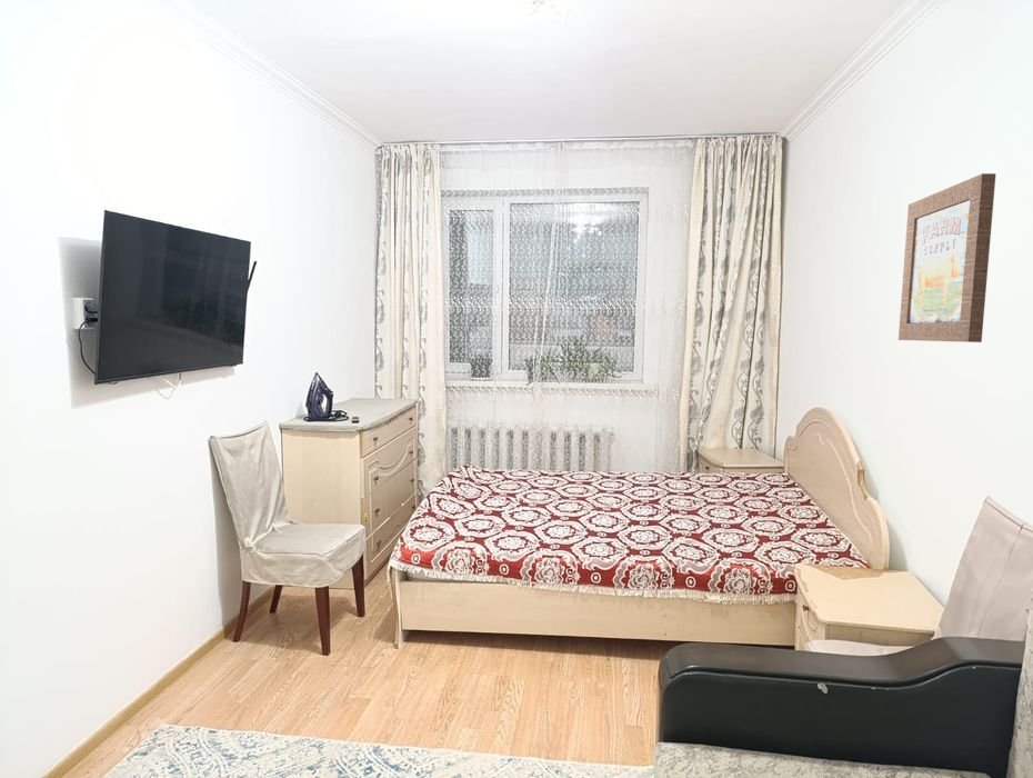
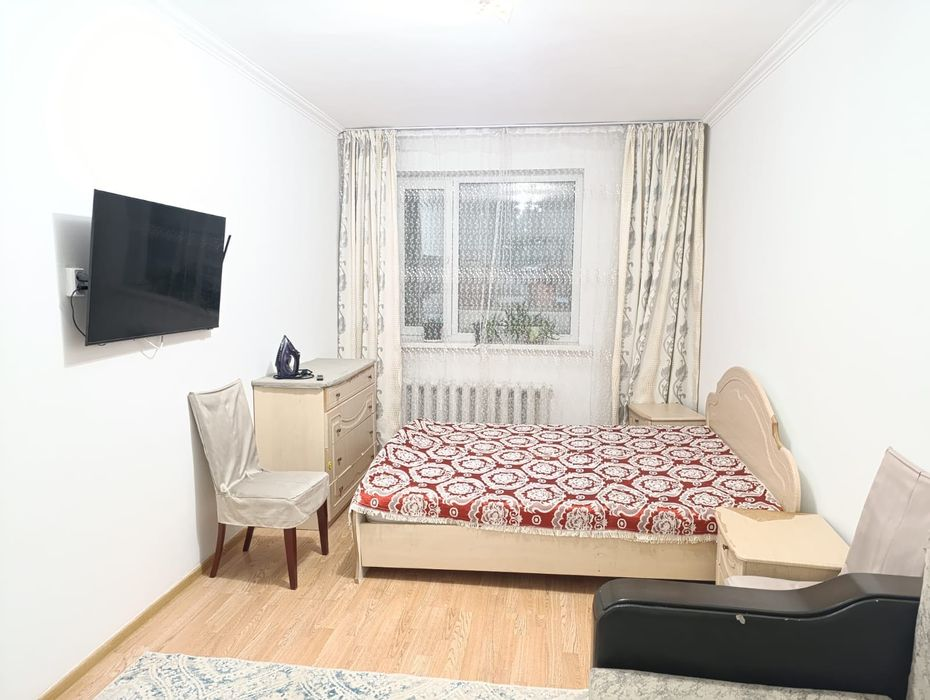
- wall art [897,172,996,343]
